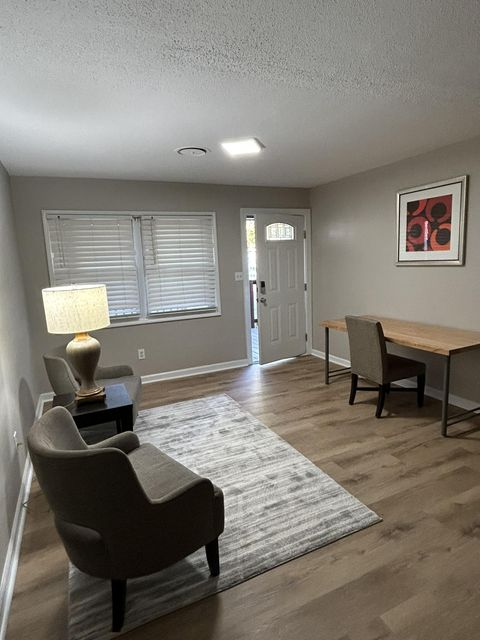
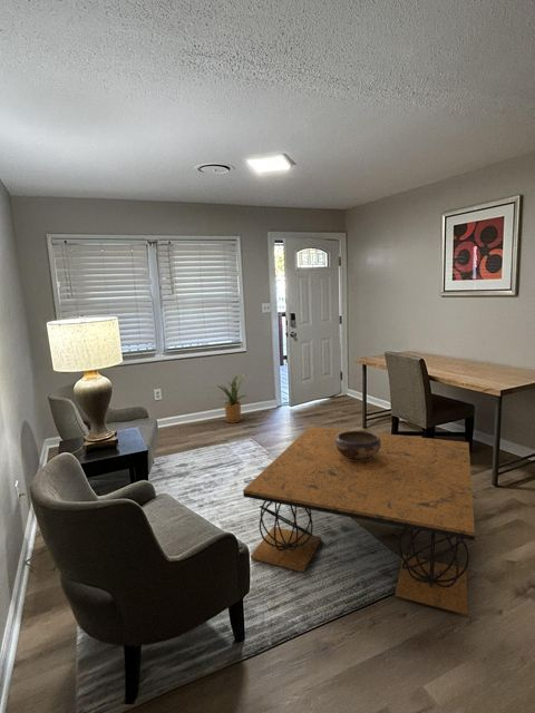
+ house plant [215,372,250,423]
+ decorative bowl [334,430,381,462]
+ coffee table [242,426,476,616]
